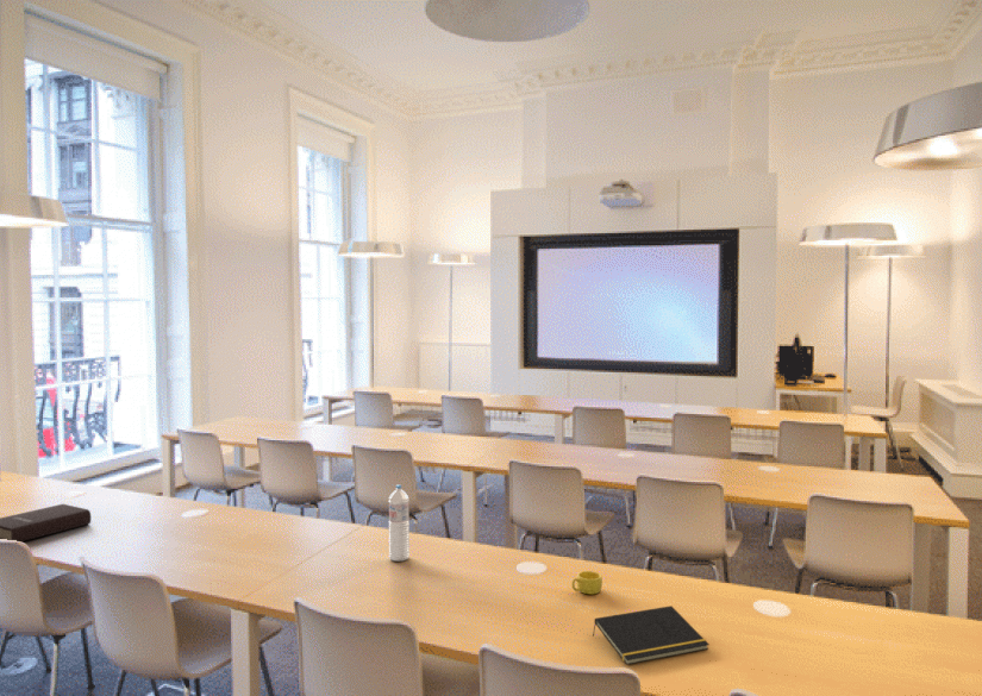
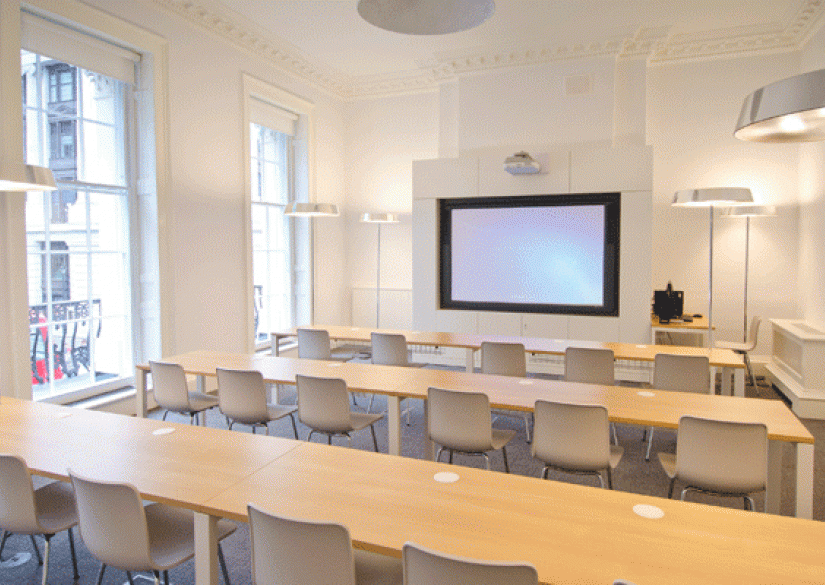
- book [0,503,92,543]
- notepad [592,604,711,666]
- cup [571,570,603,595]
- water bottle [388,484,411,563]
